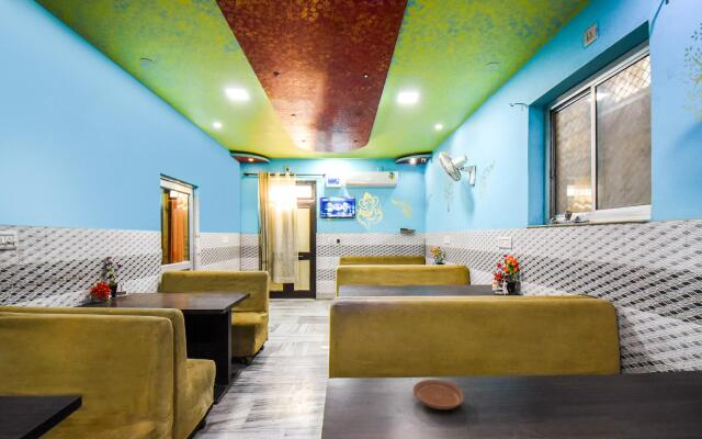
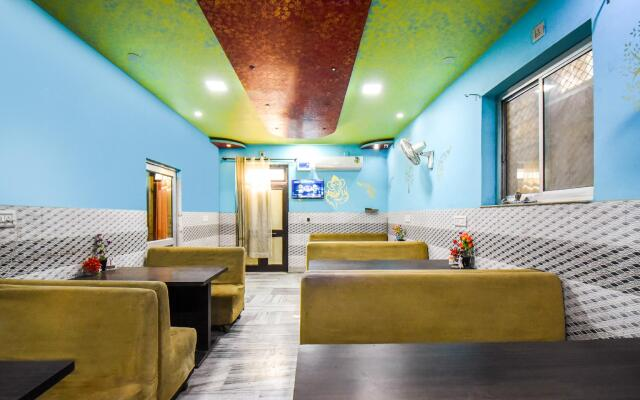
- plate [412,379,465,410]
